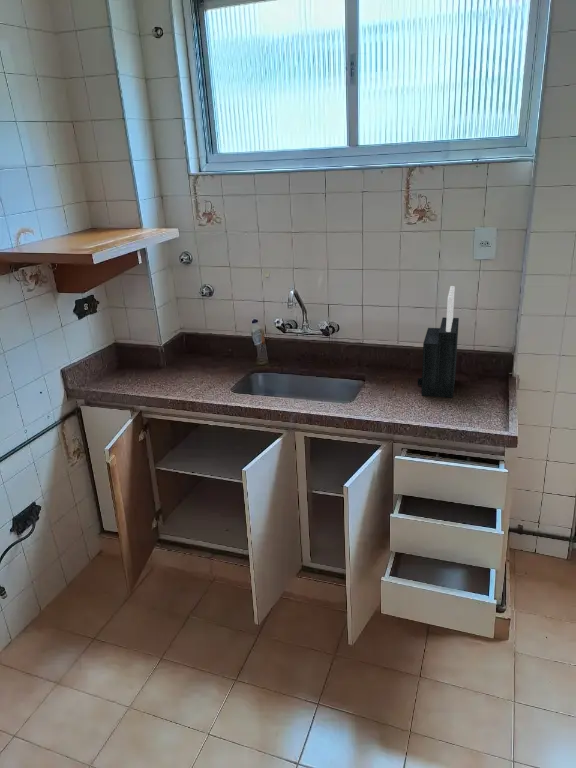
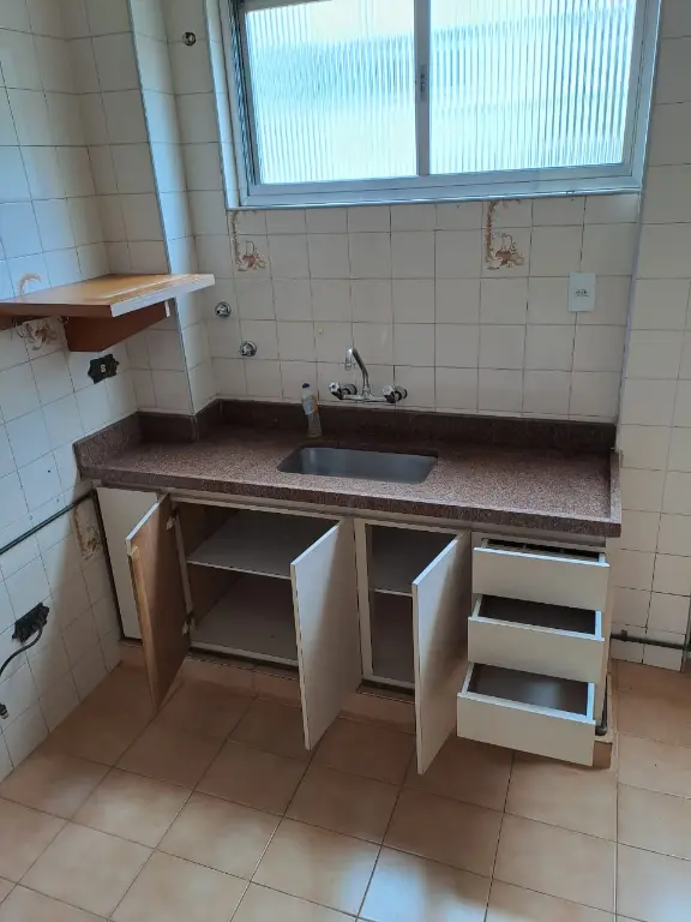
- knife block [417,285,460,399]
